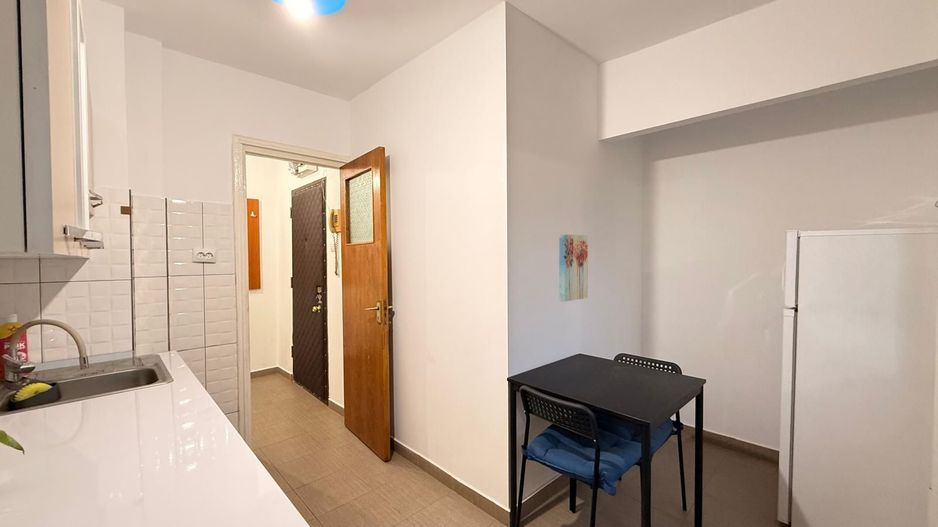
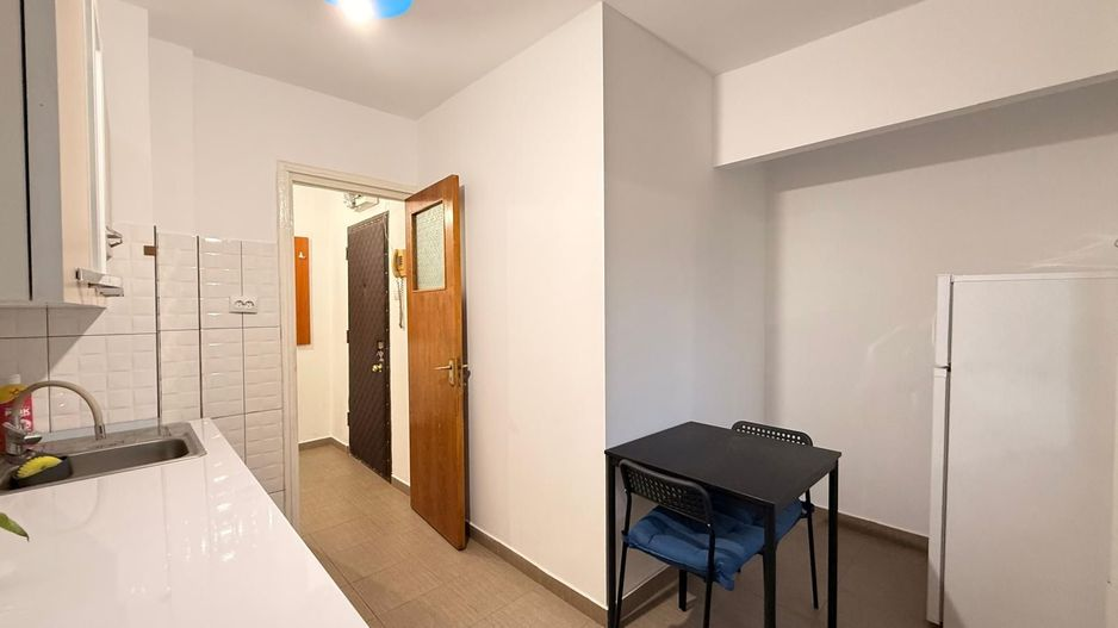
- wall art [558,233,589,302]
